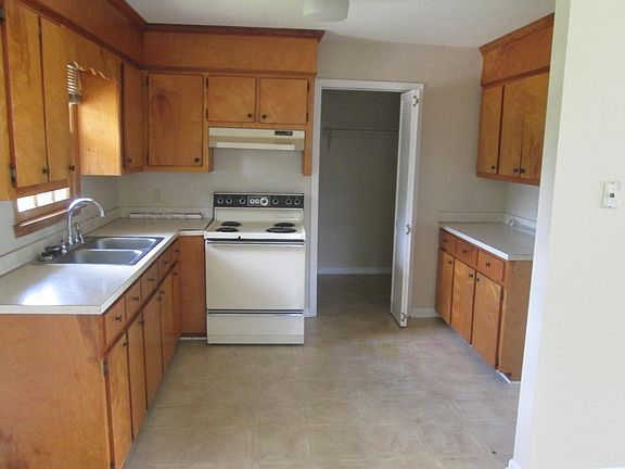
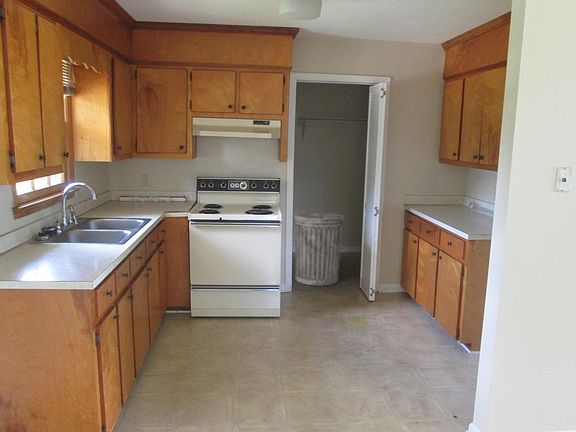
+ trash can [292,211,345,286]
